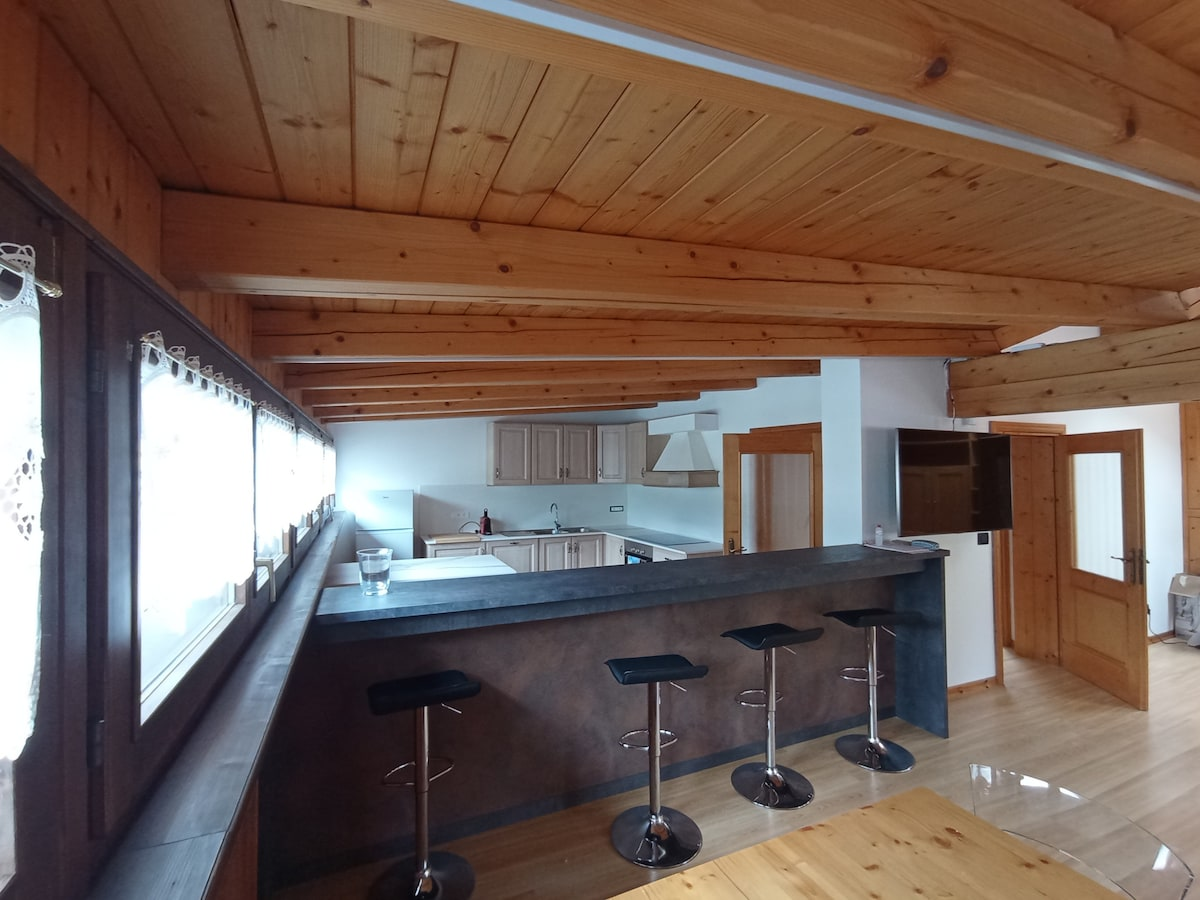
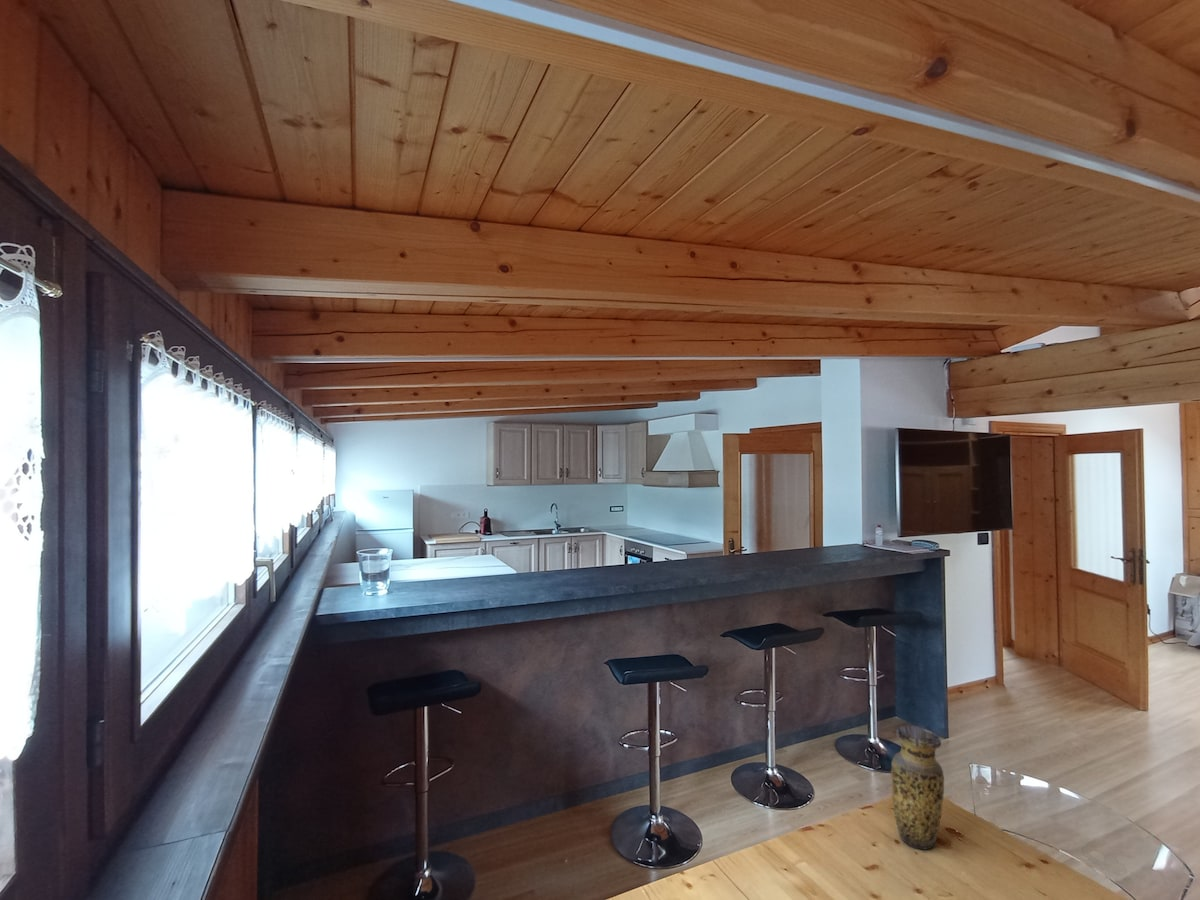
+ vase [890,725,945,851]
